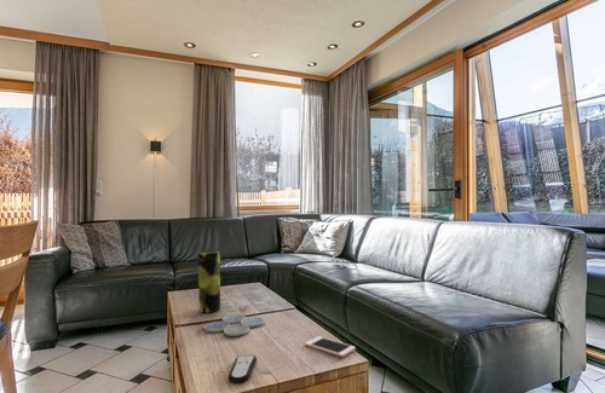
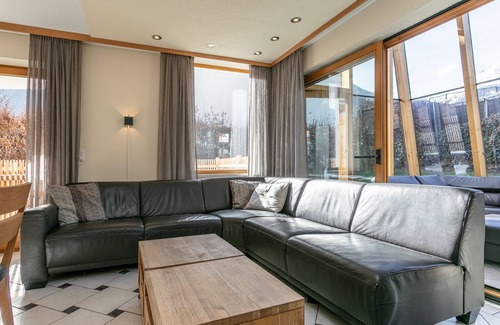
- cell phone [304,335,357,358]
- remote control [227,354,258,385]
- vase [197,250,221,314]
- drink coaster [203,313,266,337]
